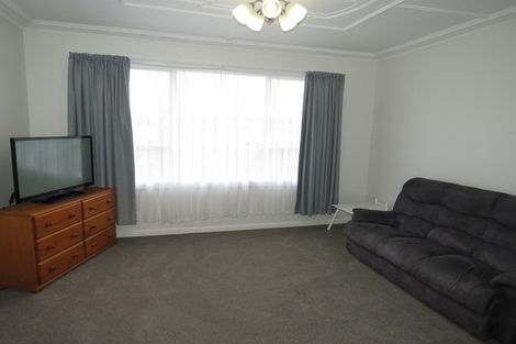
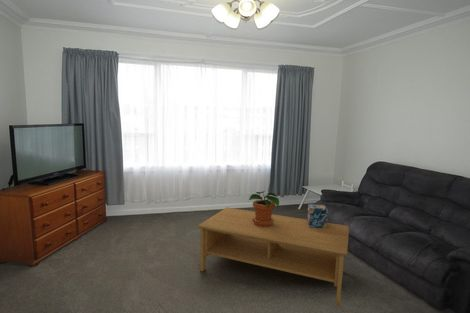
+ potted plant [248,190,280,227]
+ decorative box [306,203,329,229]
+ coffee table [197,206,350,308]
